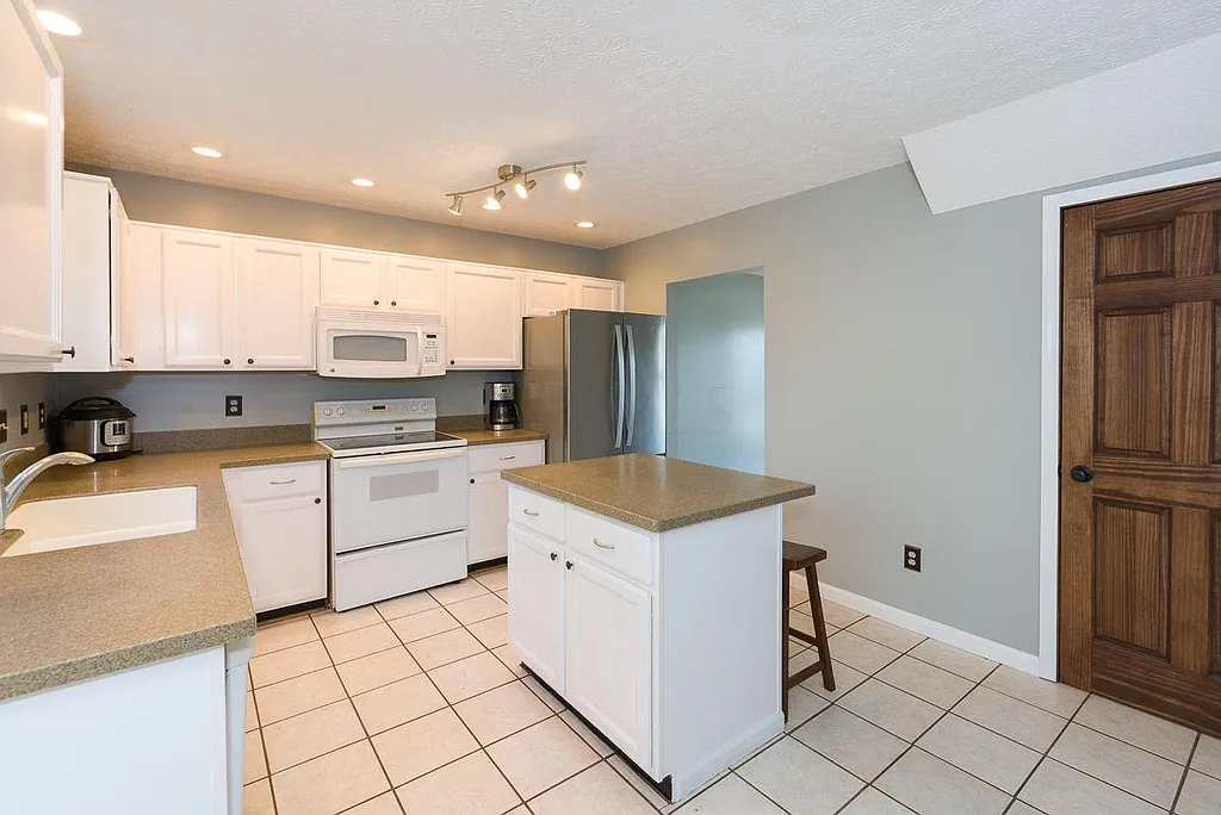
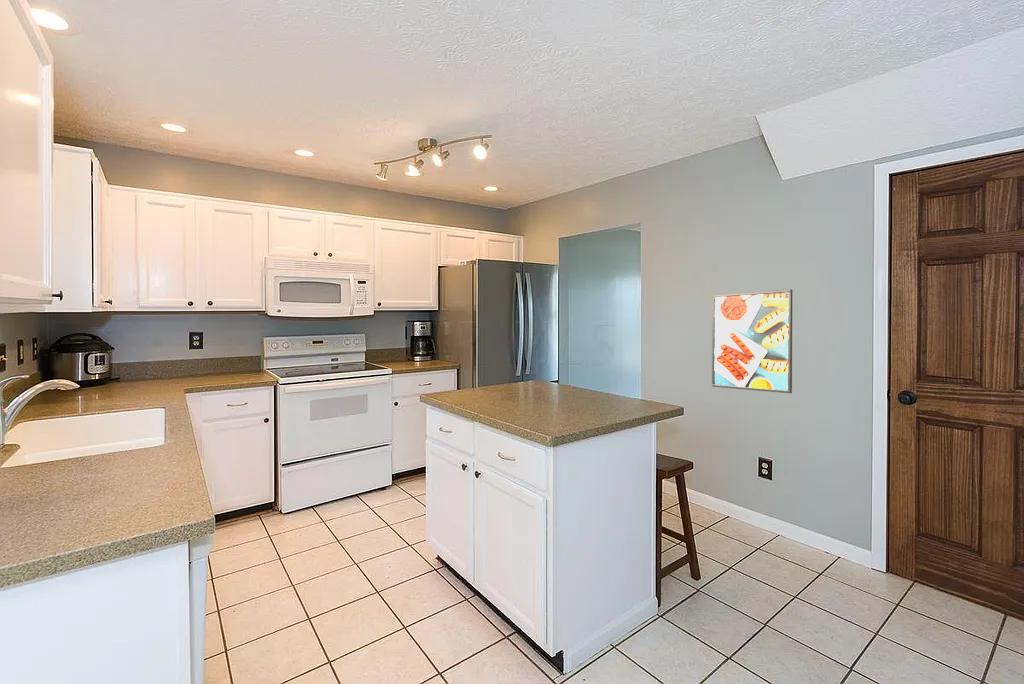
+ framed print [711,288,793,394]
